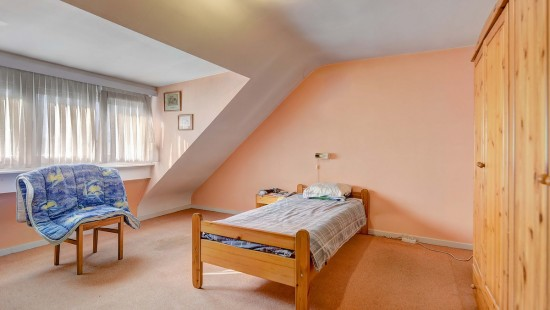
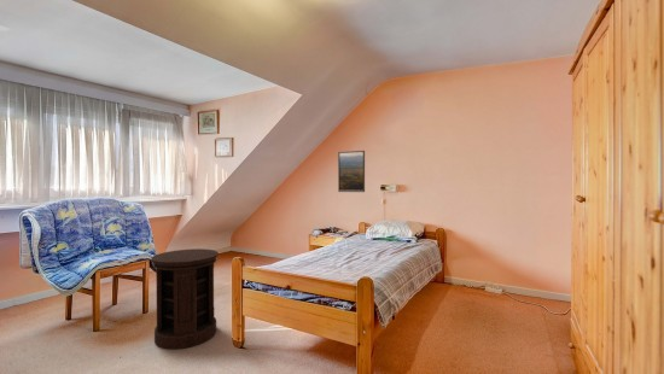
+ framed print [337,150,366,193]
+ side table [150,247,220,350]
